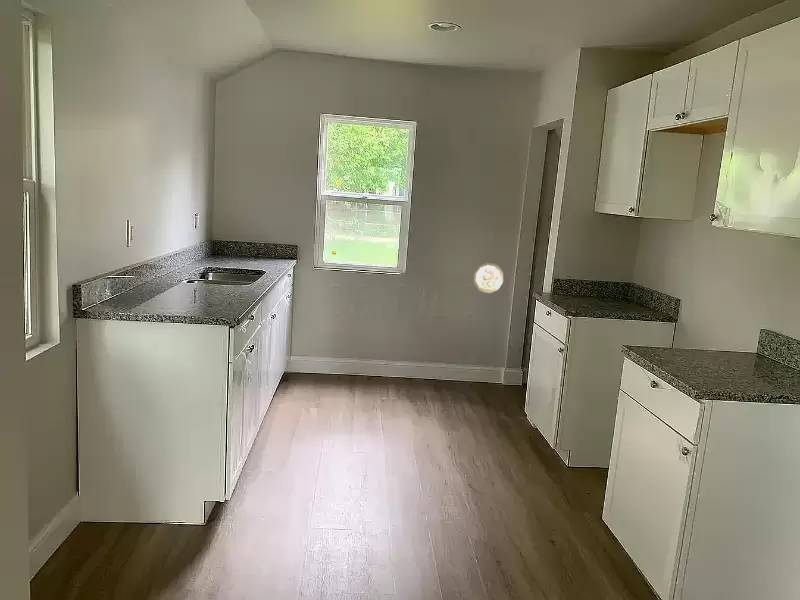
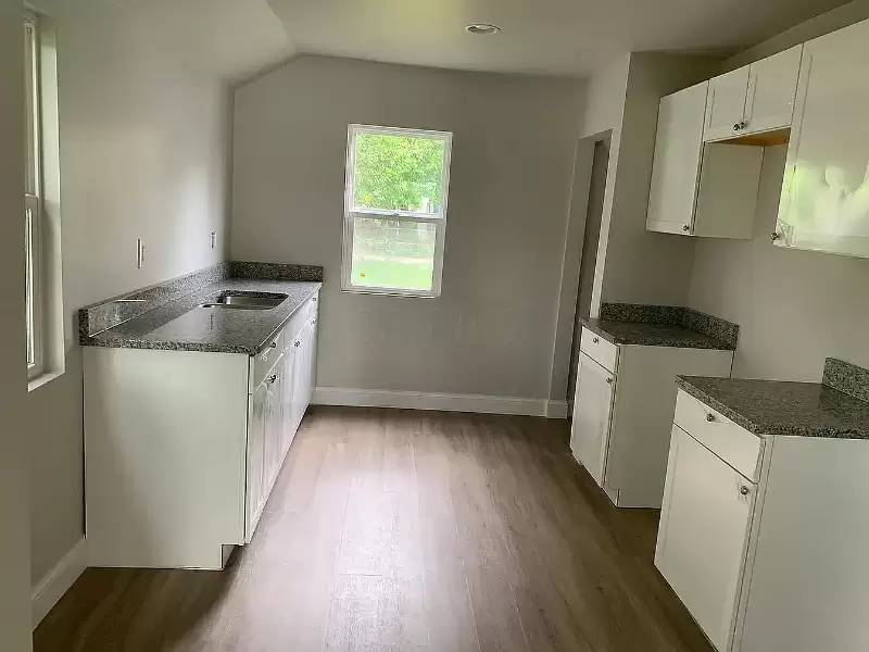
- decorative plate [472,261,505,294]
